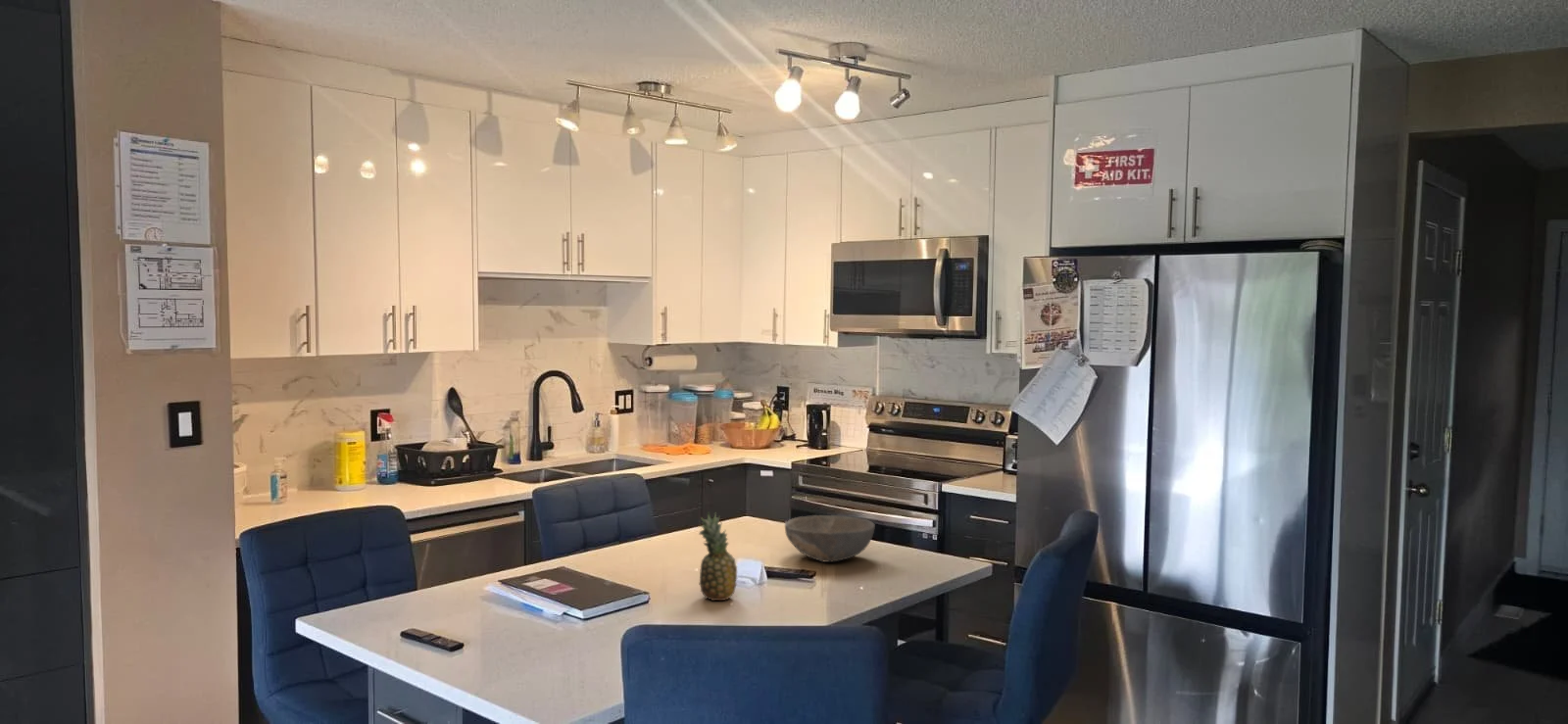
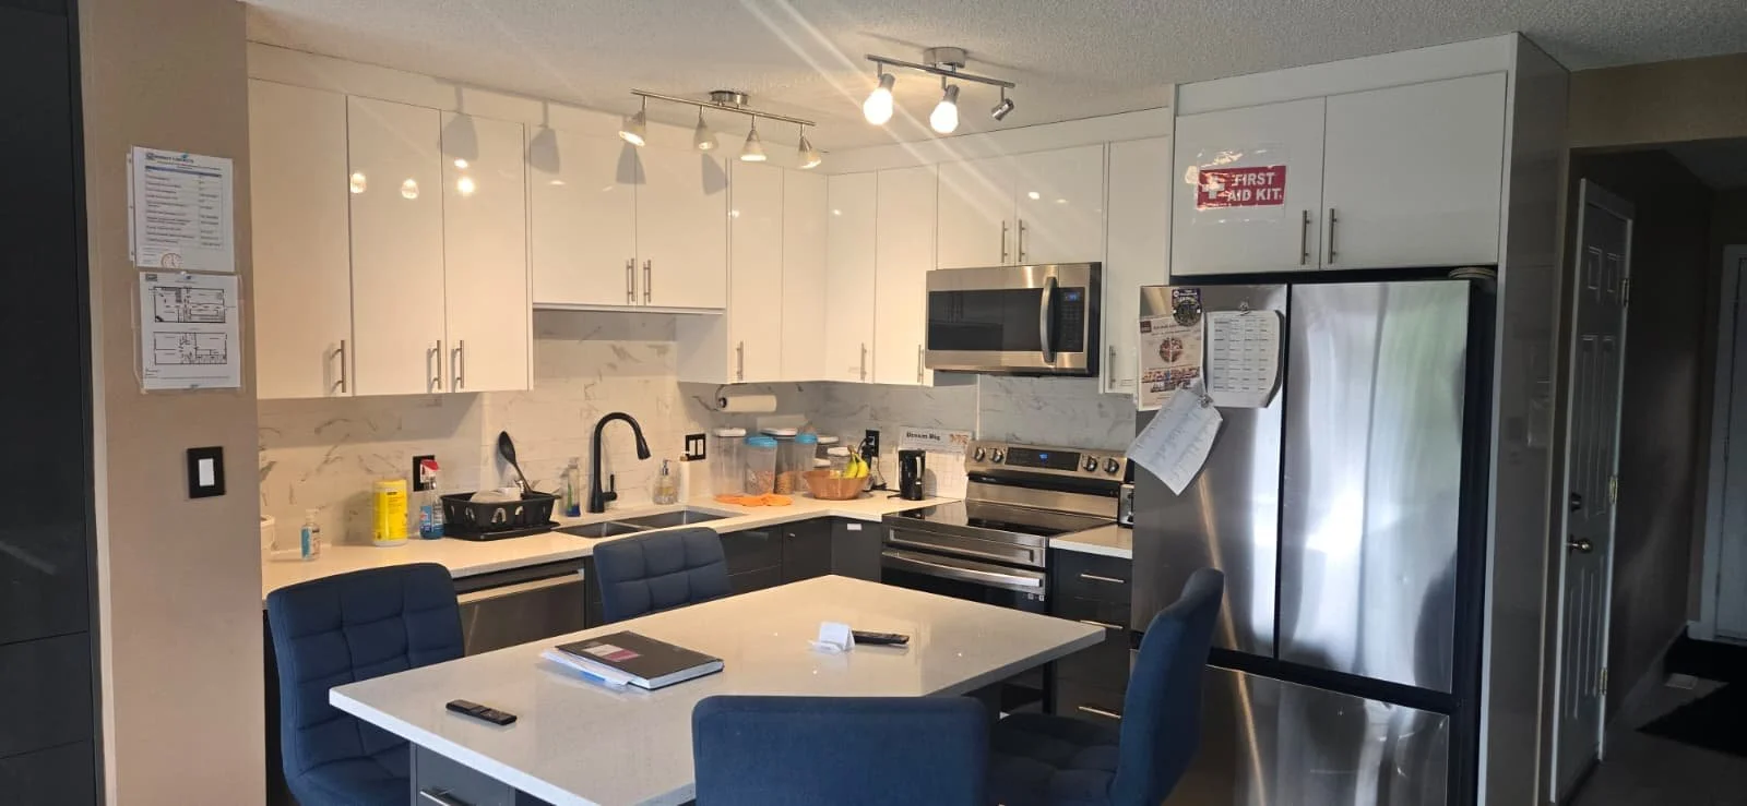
- fruit [698,511,738,602]
- bowl [784,514,876,563]
